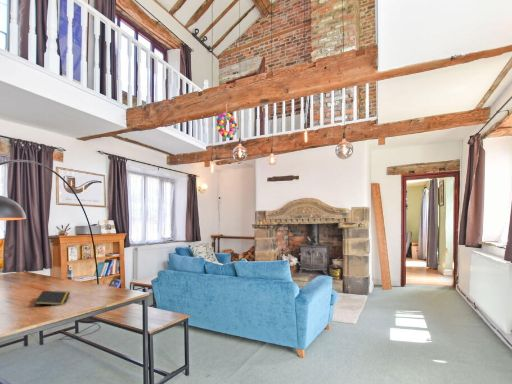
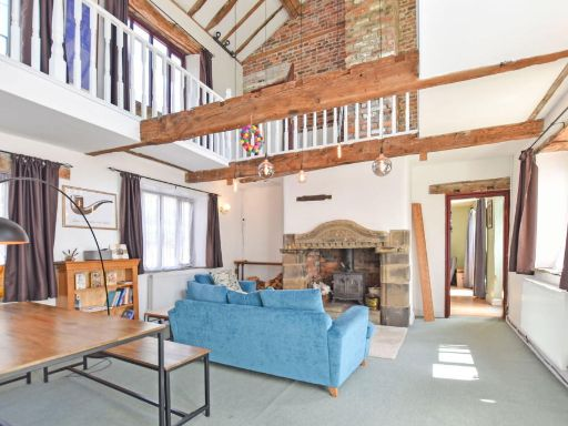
- notepad [33,290,71,309]
